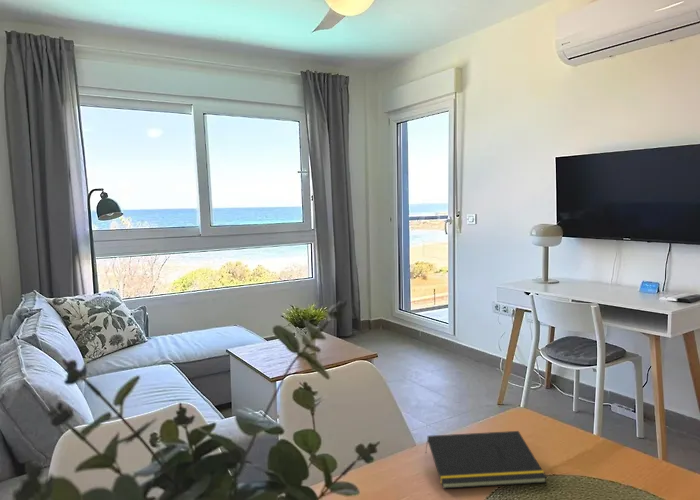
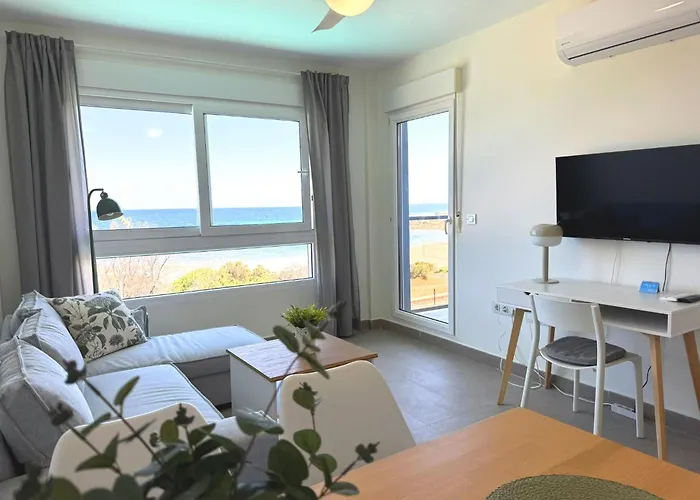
- notepad [424,430,548,490]
